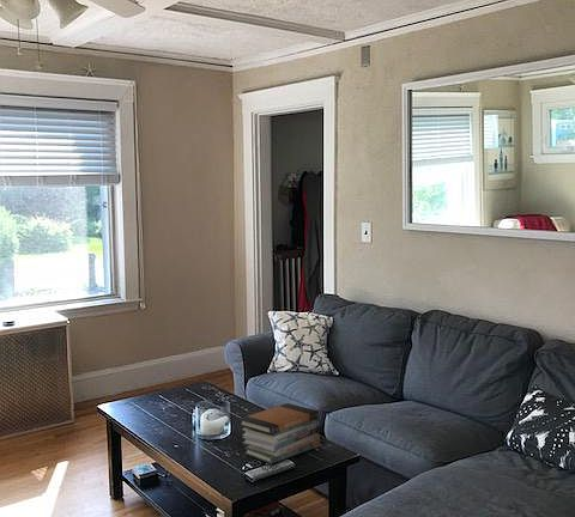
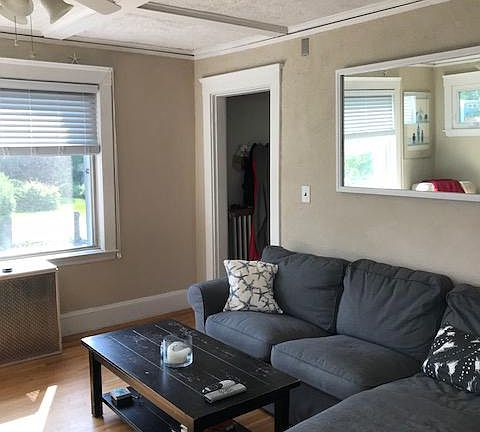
- book stack [238,402,321,466]
